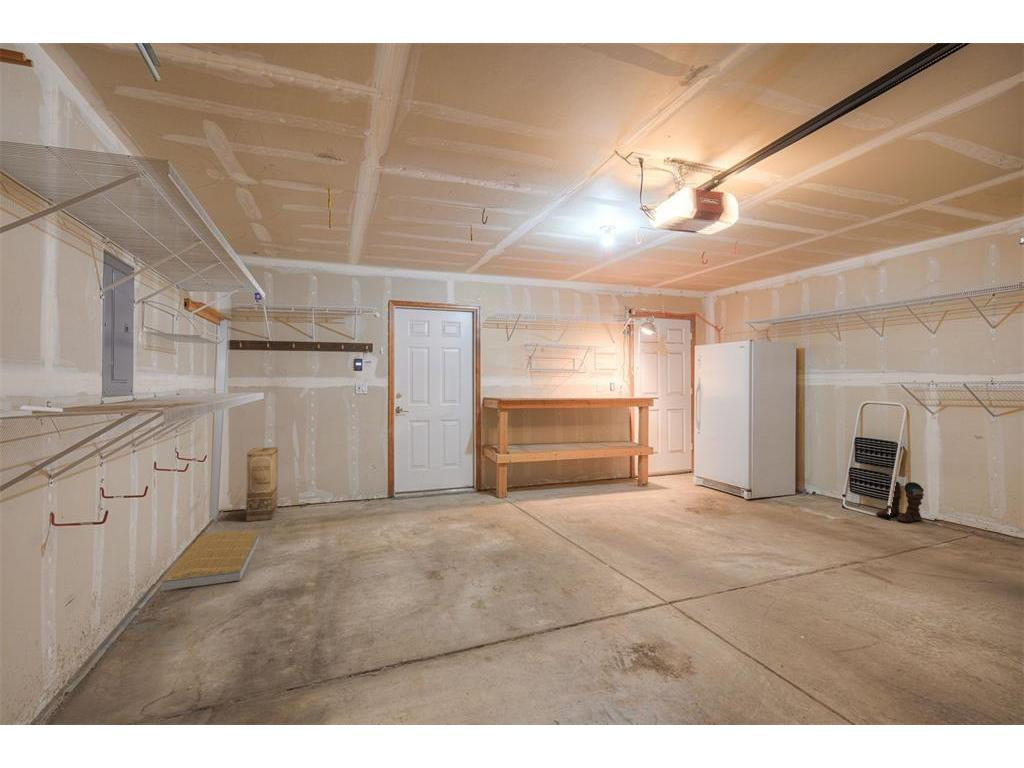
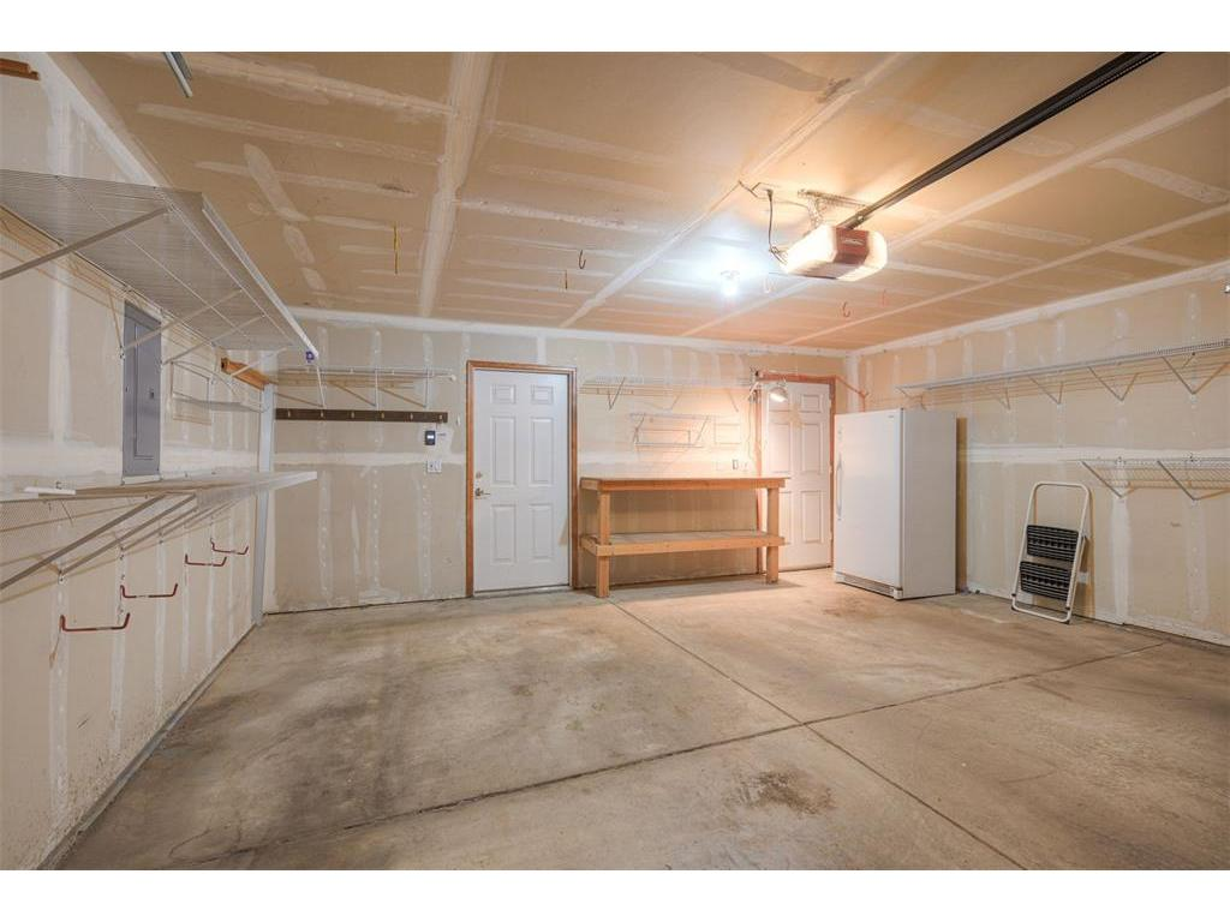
- boots [875,481,925,523]
- cardboard box [245,446,279,522]
- basket [160,530,261,591]
